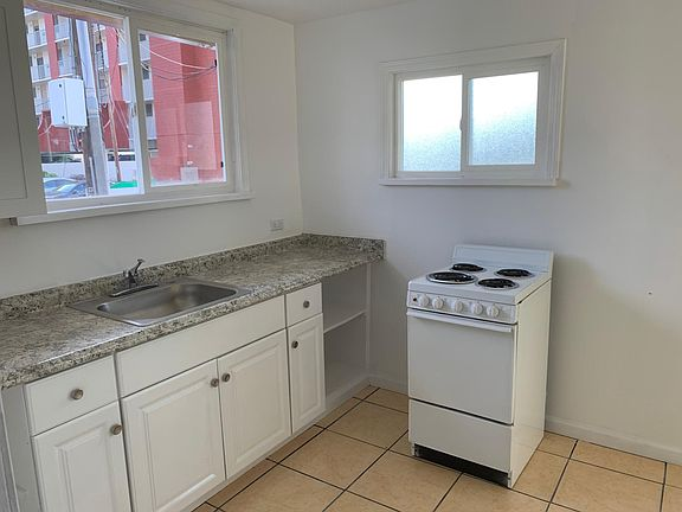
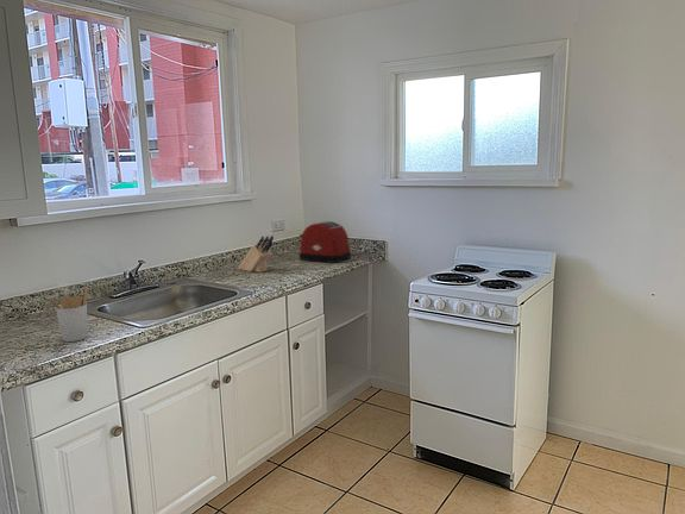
+ toaster [298,220,352,264]
+ utensil holder [49,287,89,343]
+ knife block [237,234,275,274]
